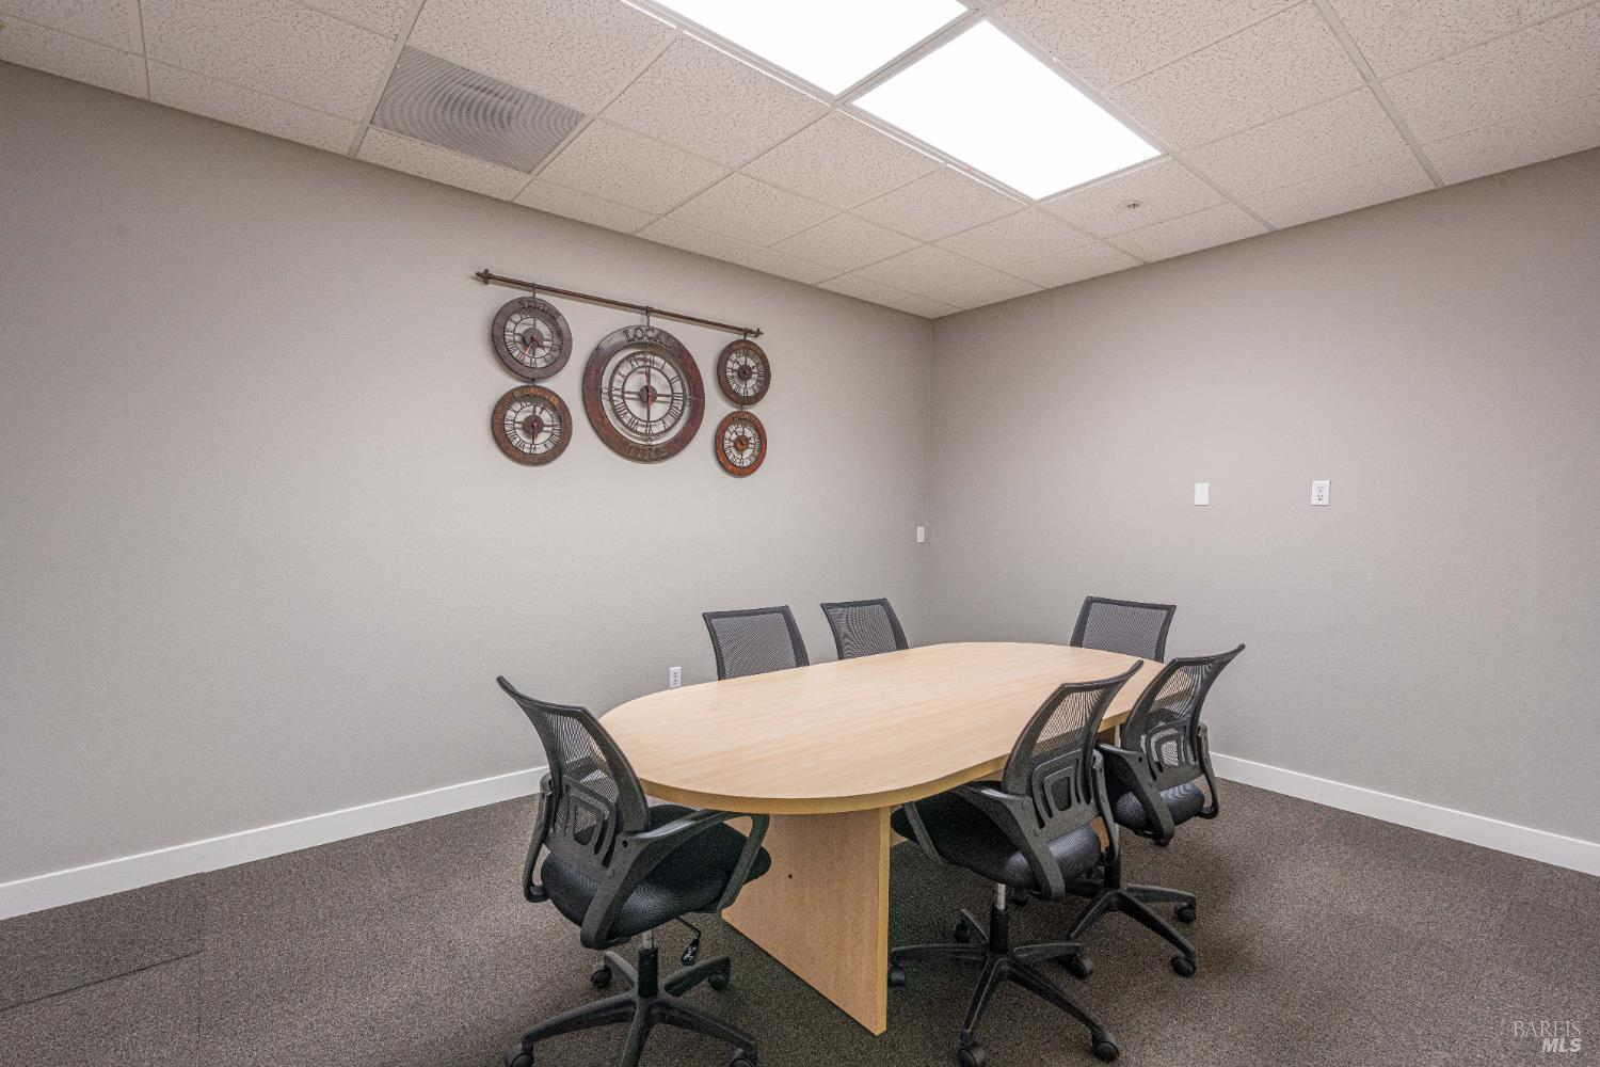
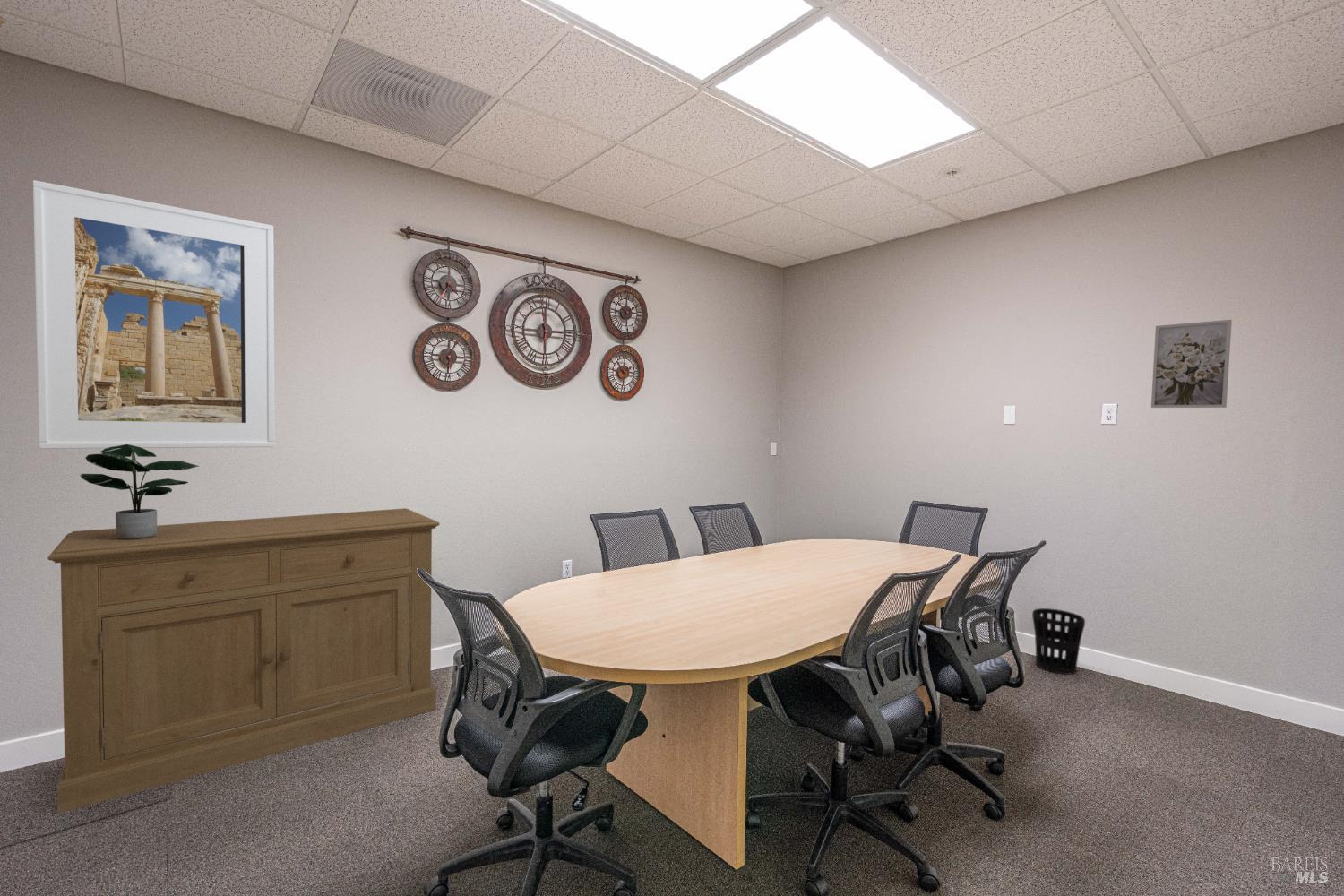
+ sideboard [47,507,441,814]
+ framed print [32,179,275,450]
+ wastebasket [1031,607,1086,676]
+ wall art [1150,319,1233,409]
+ potted plant [79,444,200,539]
